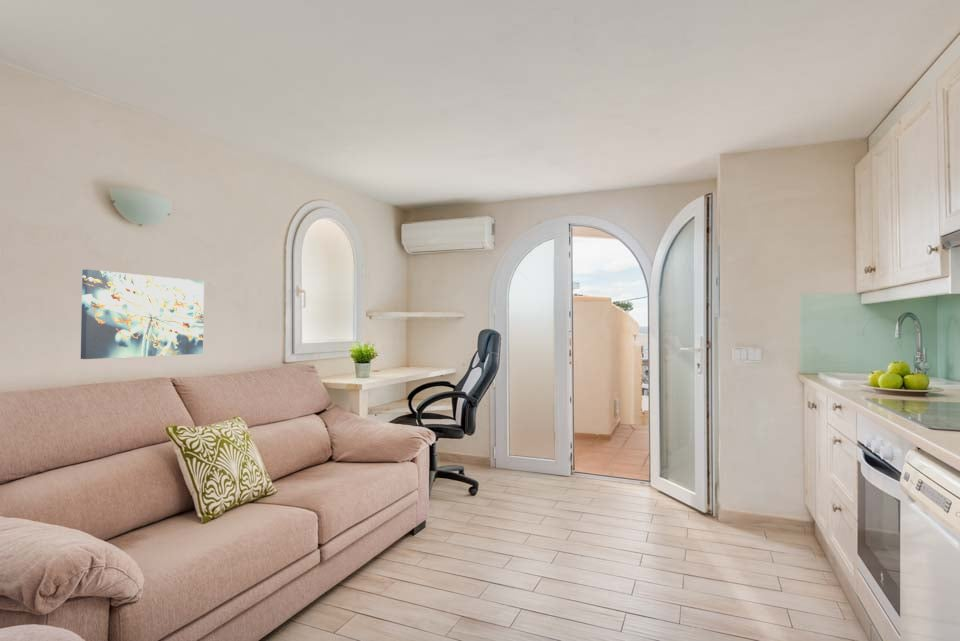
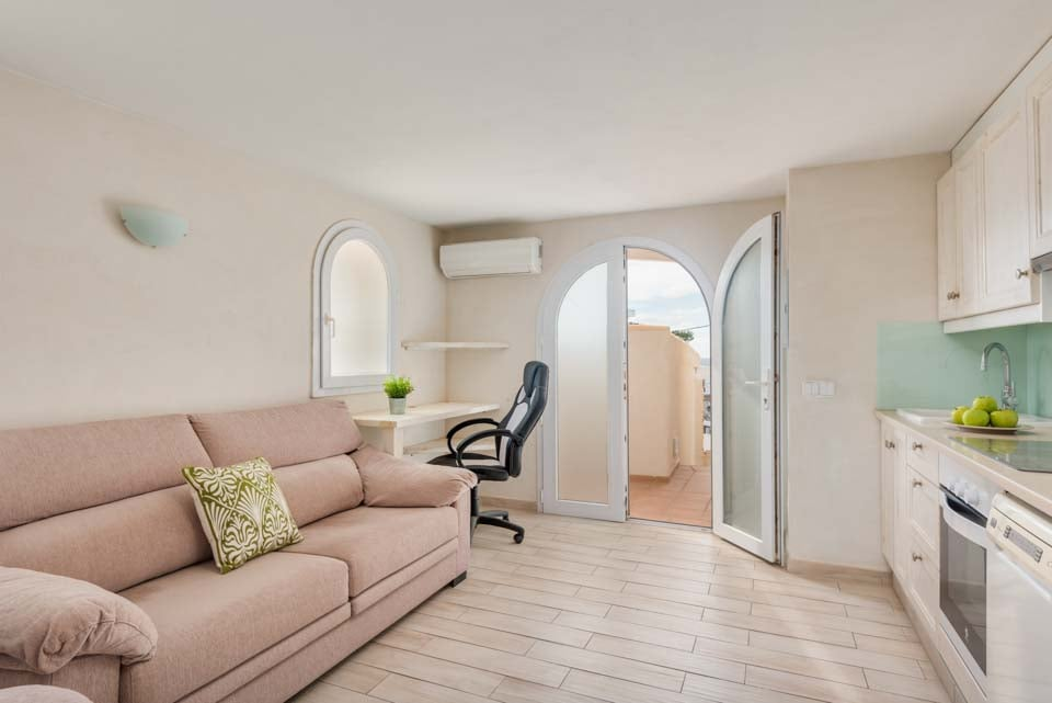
- wall art [80,268,205,360]
